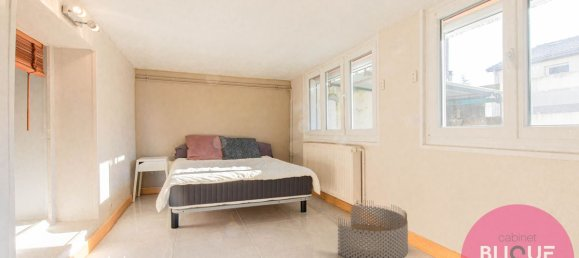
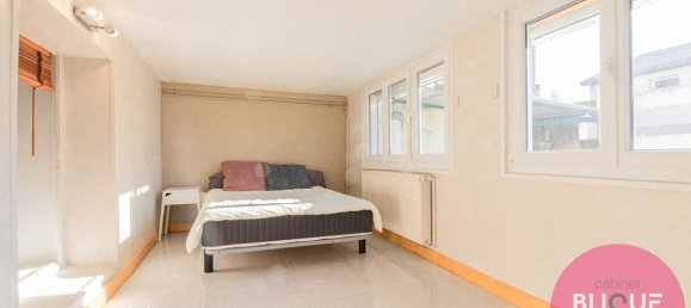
- laundry basket [337,199,409,258]
